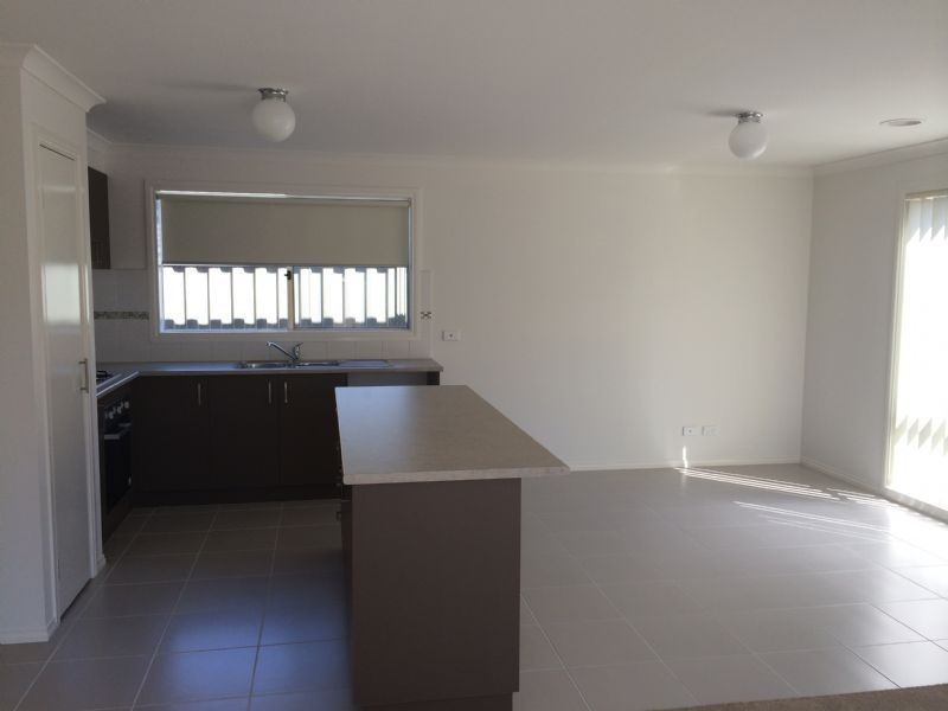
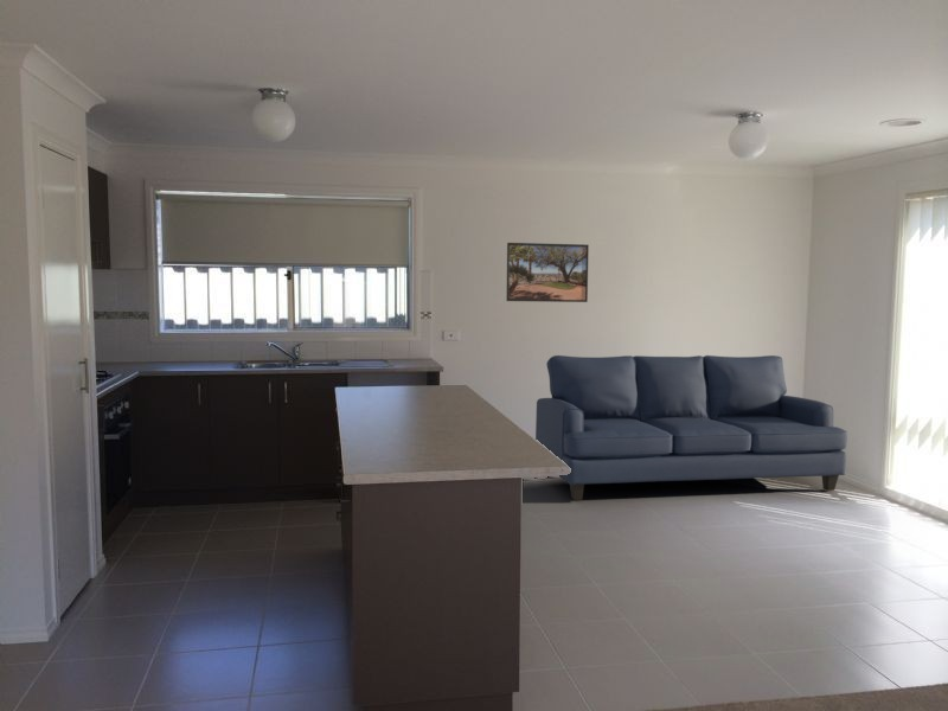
+ sofa [534,354,848,501]
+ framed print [505,242,590,303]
